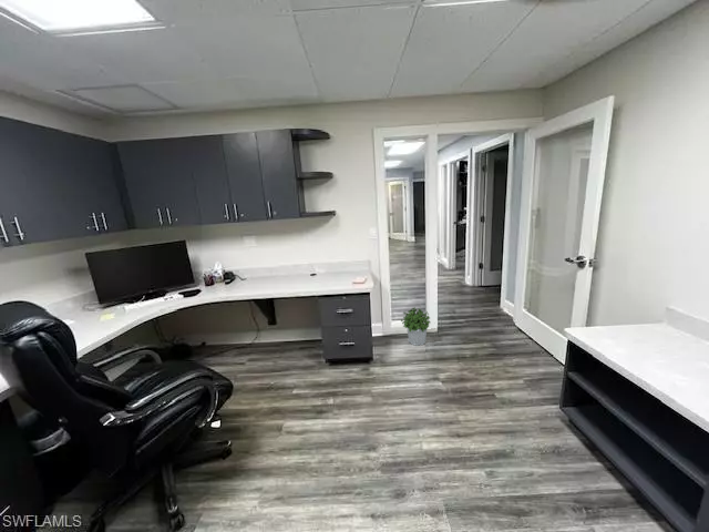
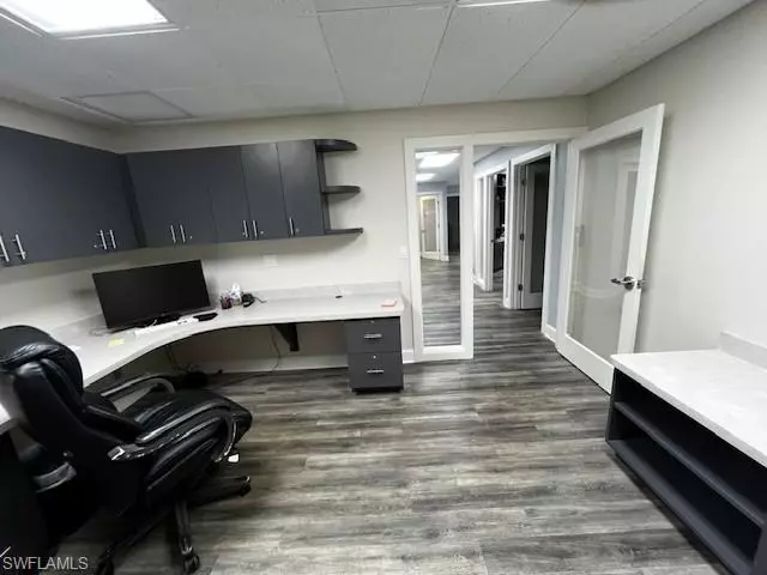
- potted plant [400,306,431,347]
